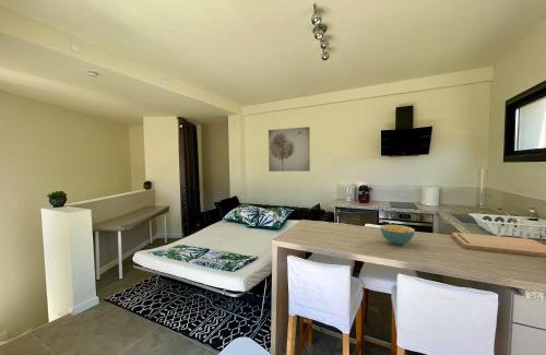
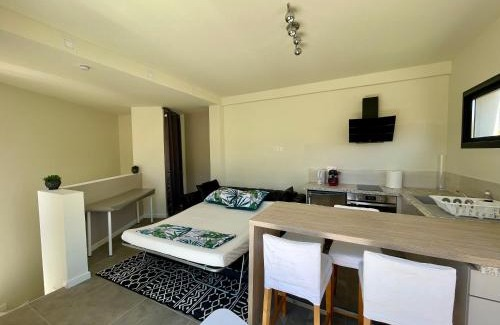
- cereal bowl [379,224,416,246]
- cutting board [451,232,546,258]
- wall art [268,126,311,173]
